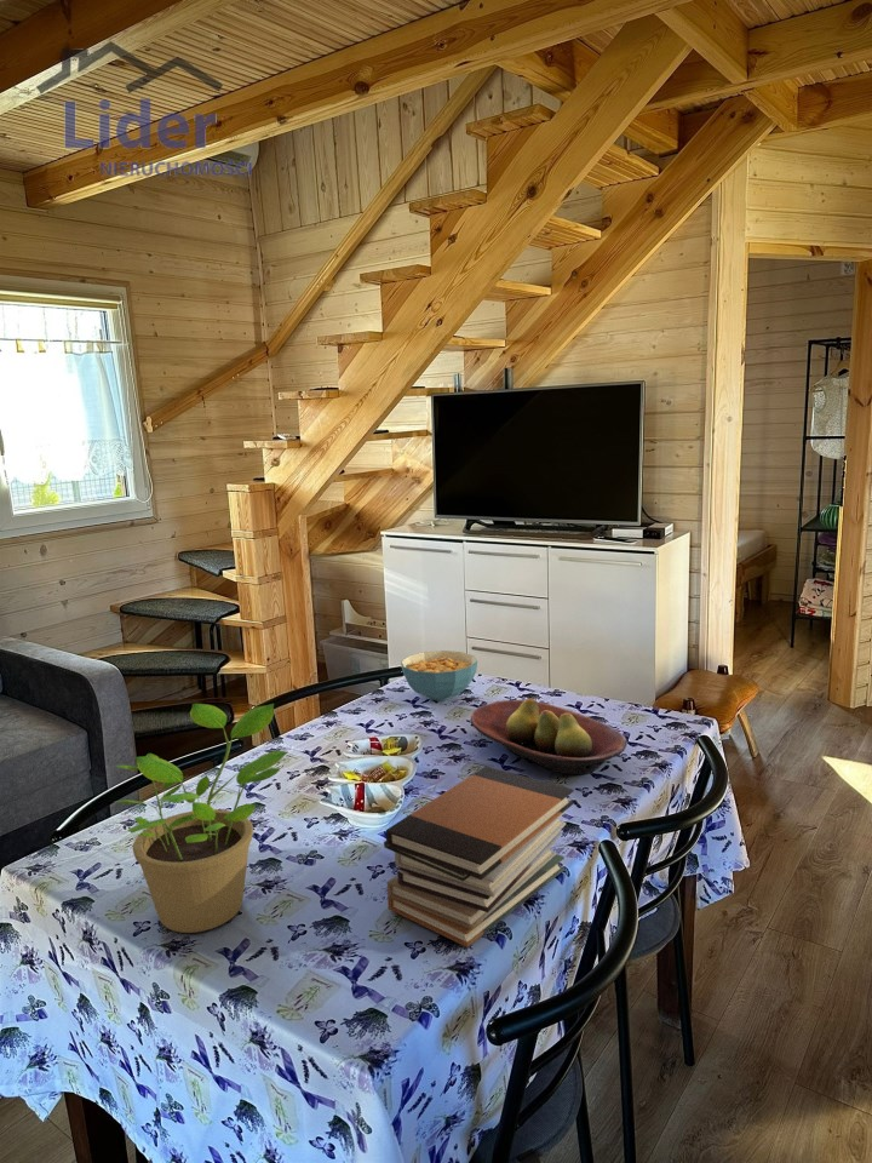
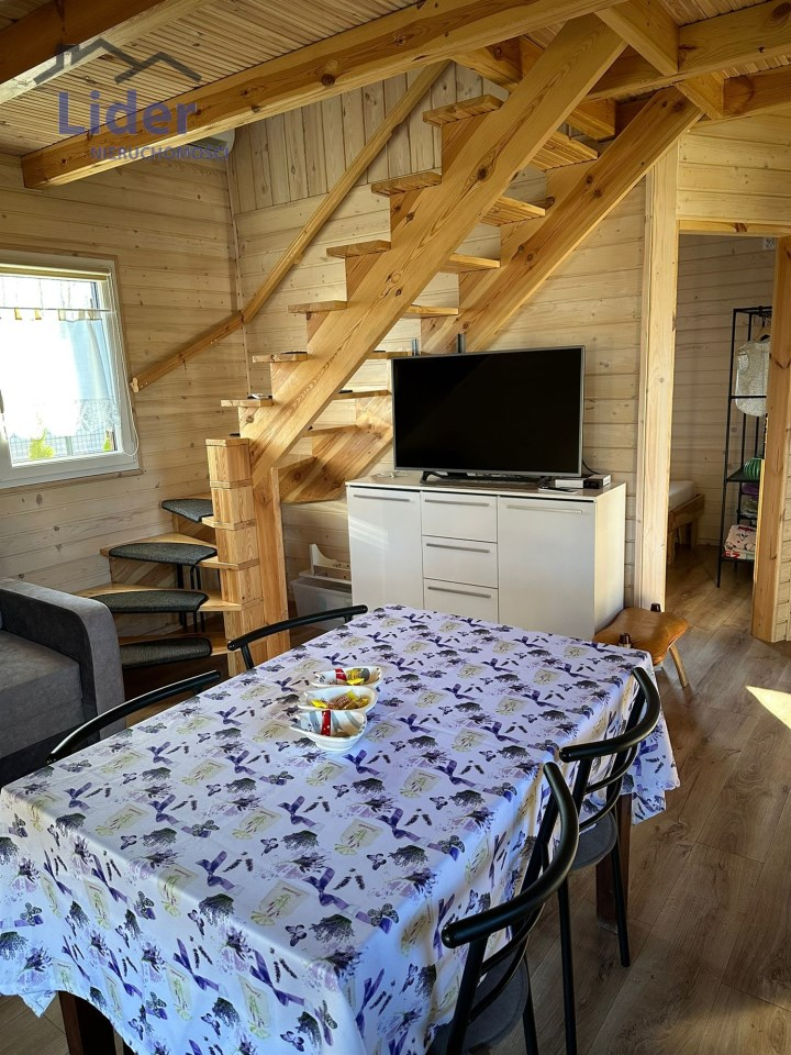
- potted plant [114,703,289,934]
- cereal bowl [400,649,478,701]
- fruit bowl [470,697,627,775]
- book stack [383,764,575,949]
